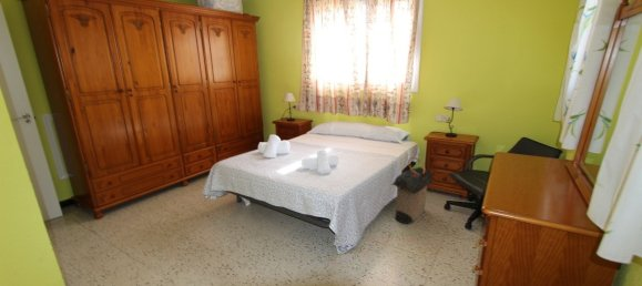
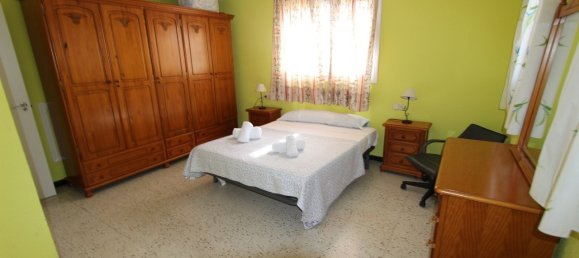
- laundry hamper [390,156,435,225]
